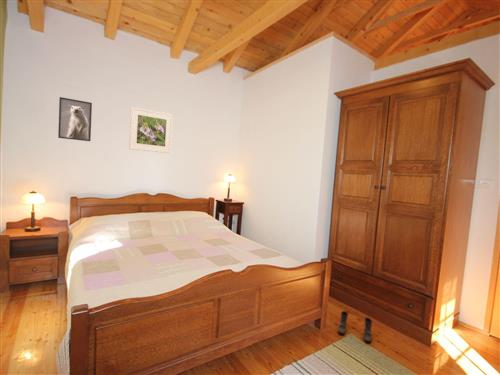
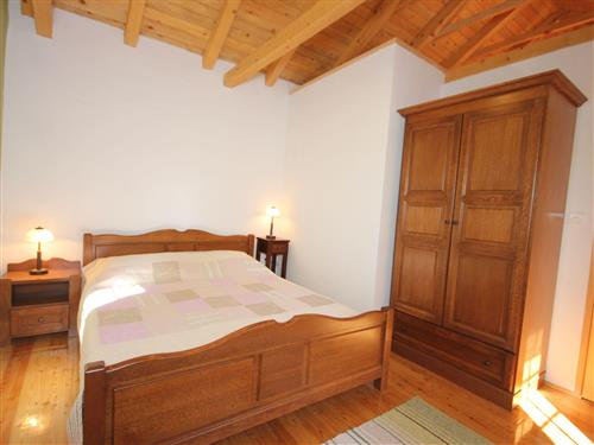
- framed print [128,106,174,154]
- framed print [57,96,93,142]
- boots [337,310,373,343]
